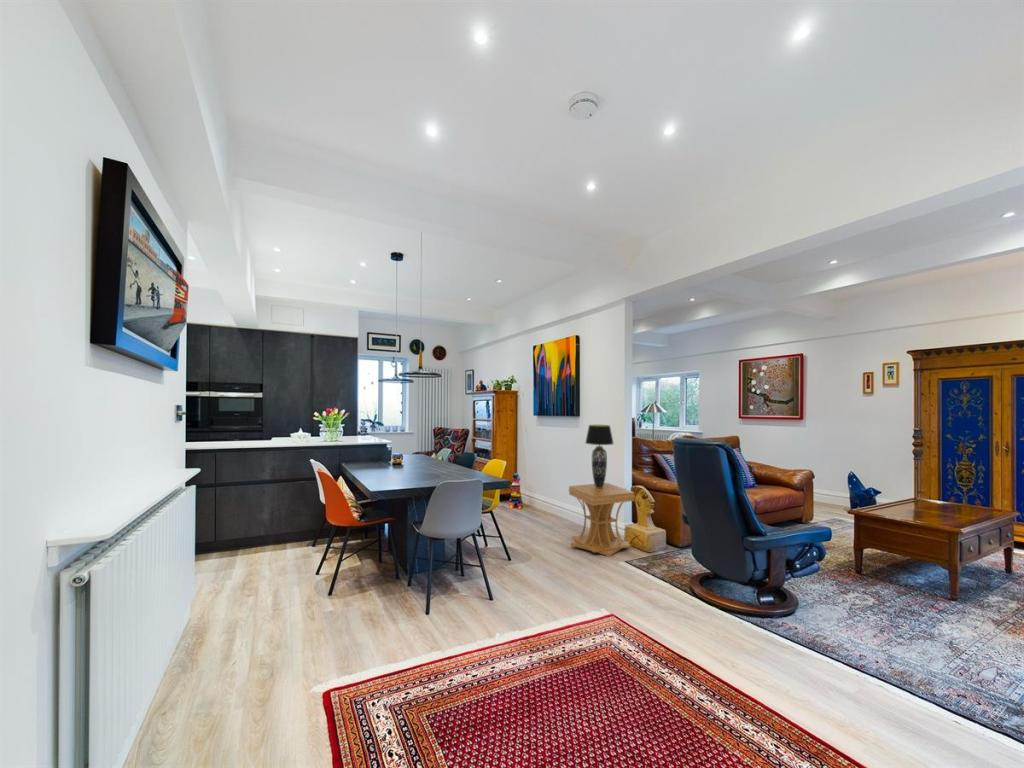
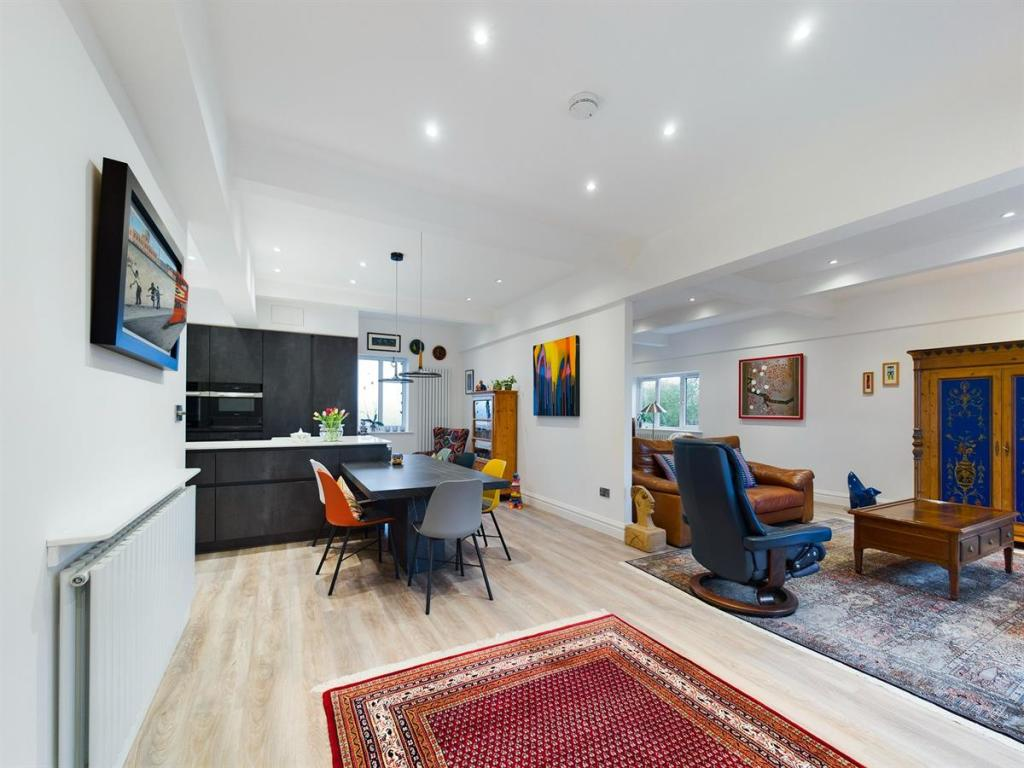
- side table [568,482,636,558]
- table lamp [584,424,615,488]
